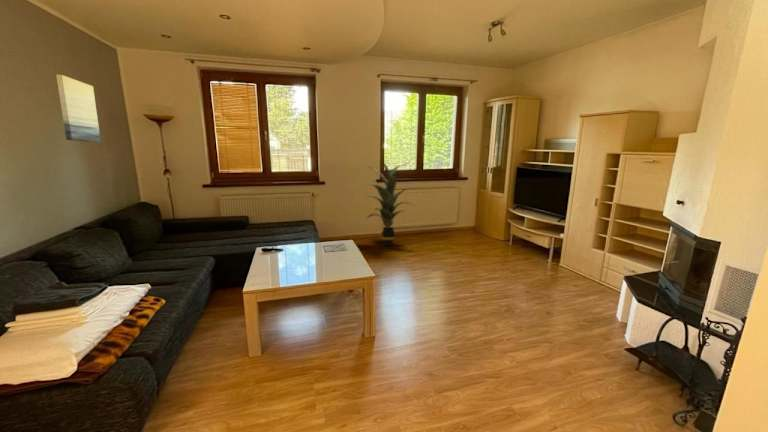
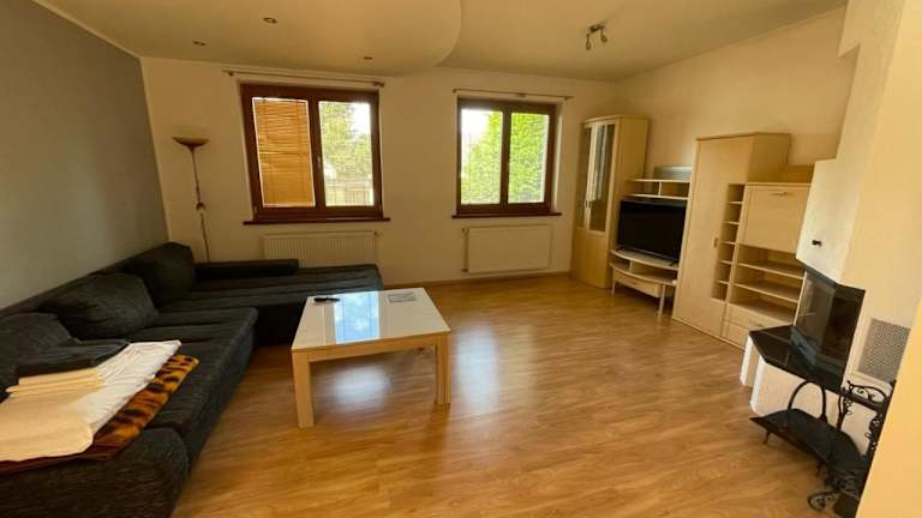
- indoor plant [365,159,414,247]
- wall art [55,73,102,143]
